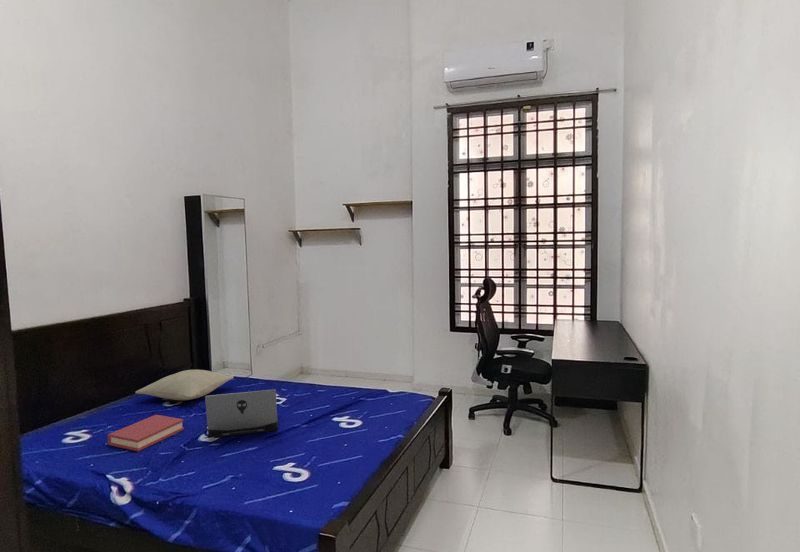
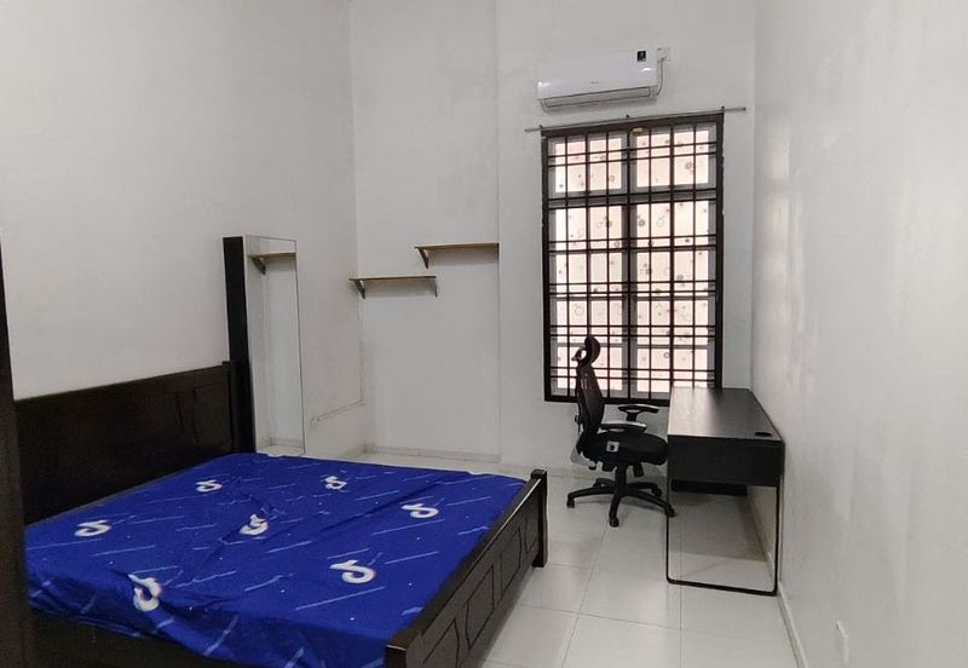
- pillow [135,369,234,401]
- hardback book [107,414,185,452]
- laptop [204,388,279,438]
